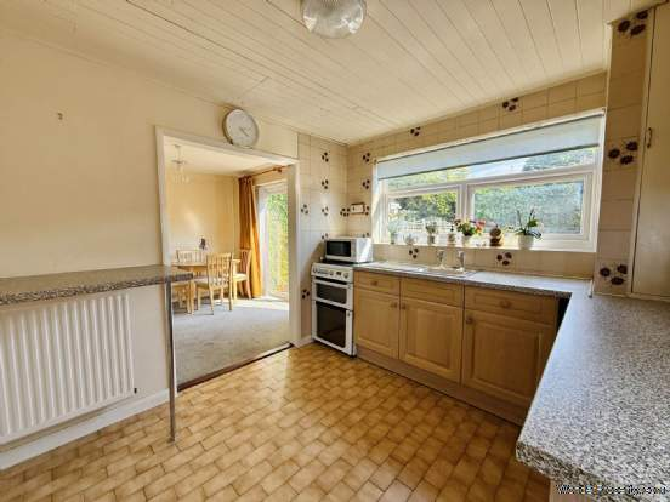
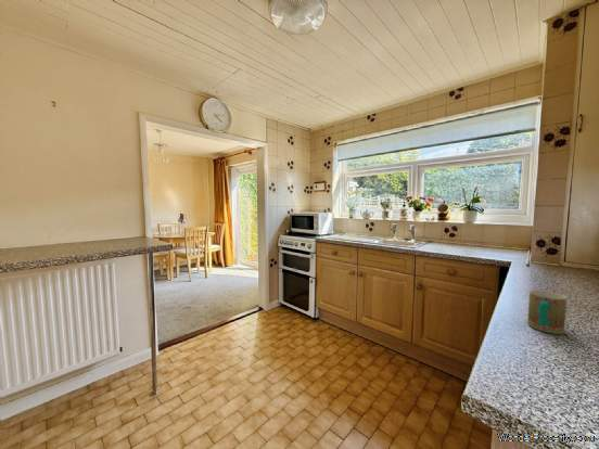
+ mug [526,288,568,335]
